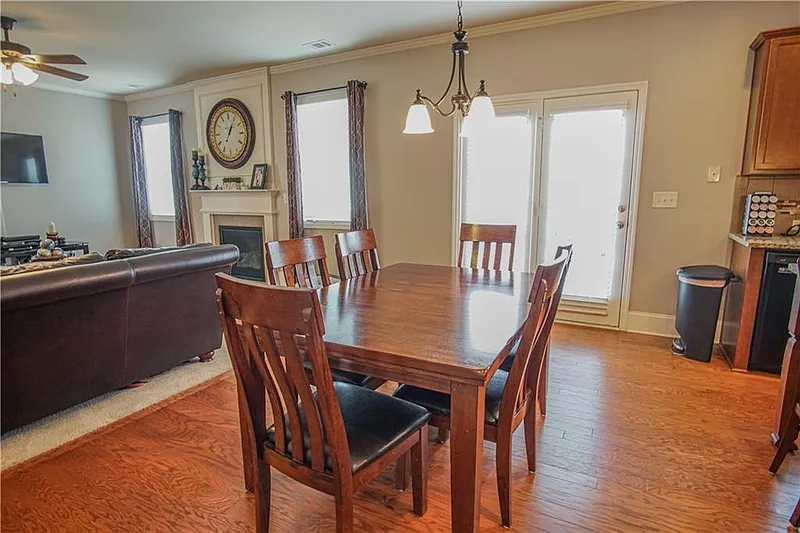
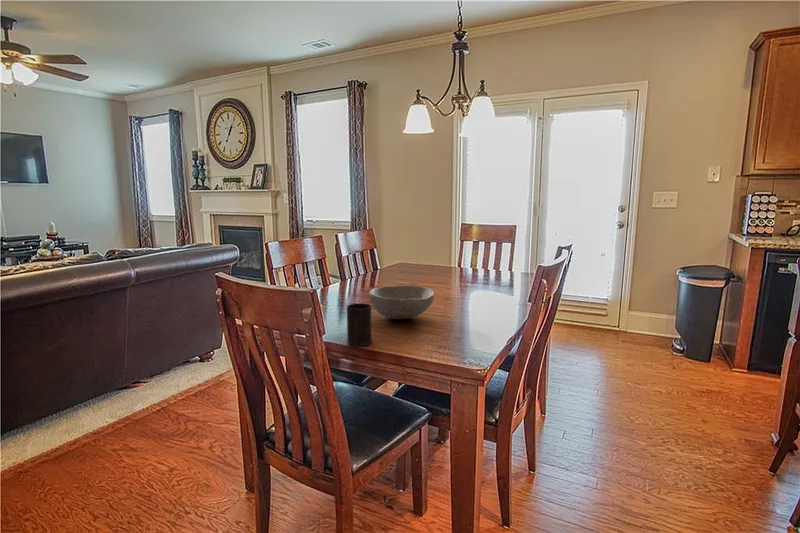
+ bowl [368,285,435,320]
+ cup [346,302,372,347]
